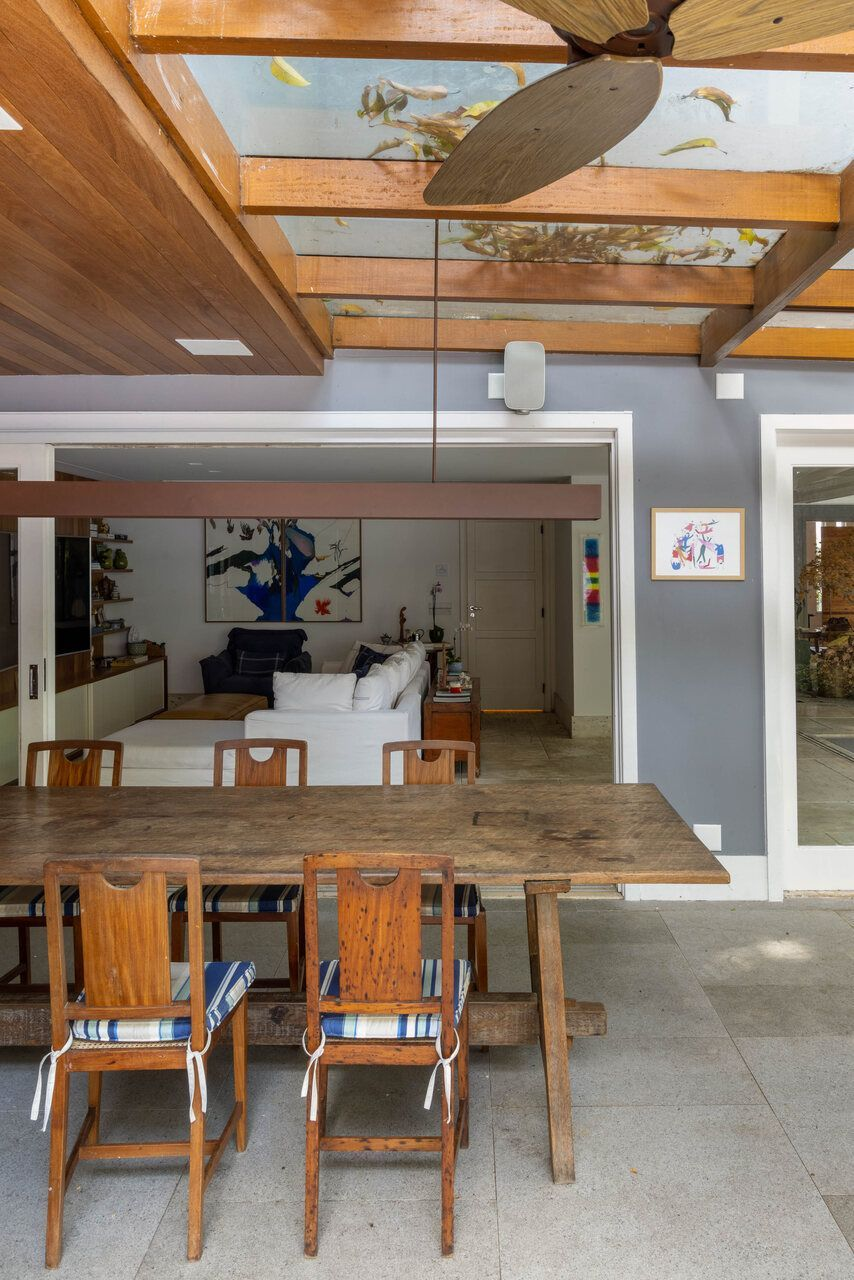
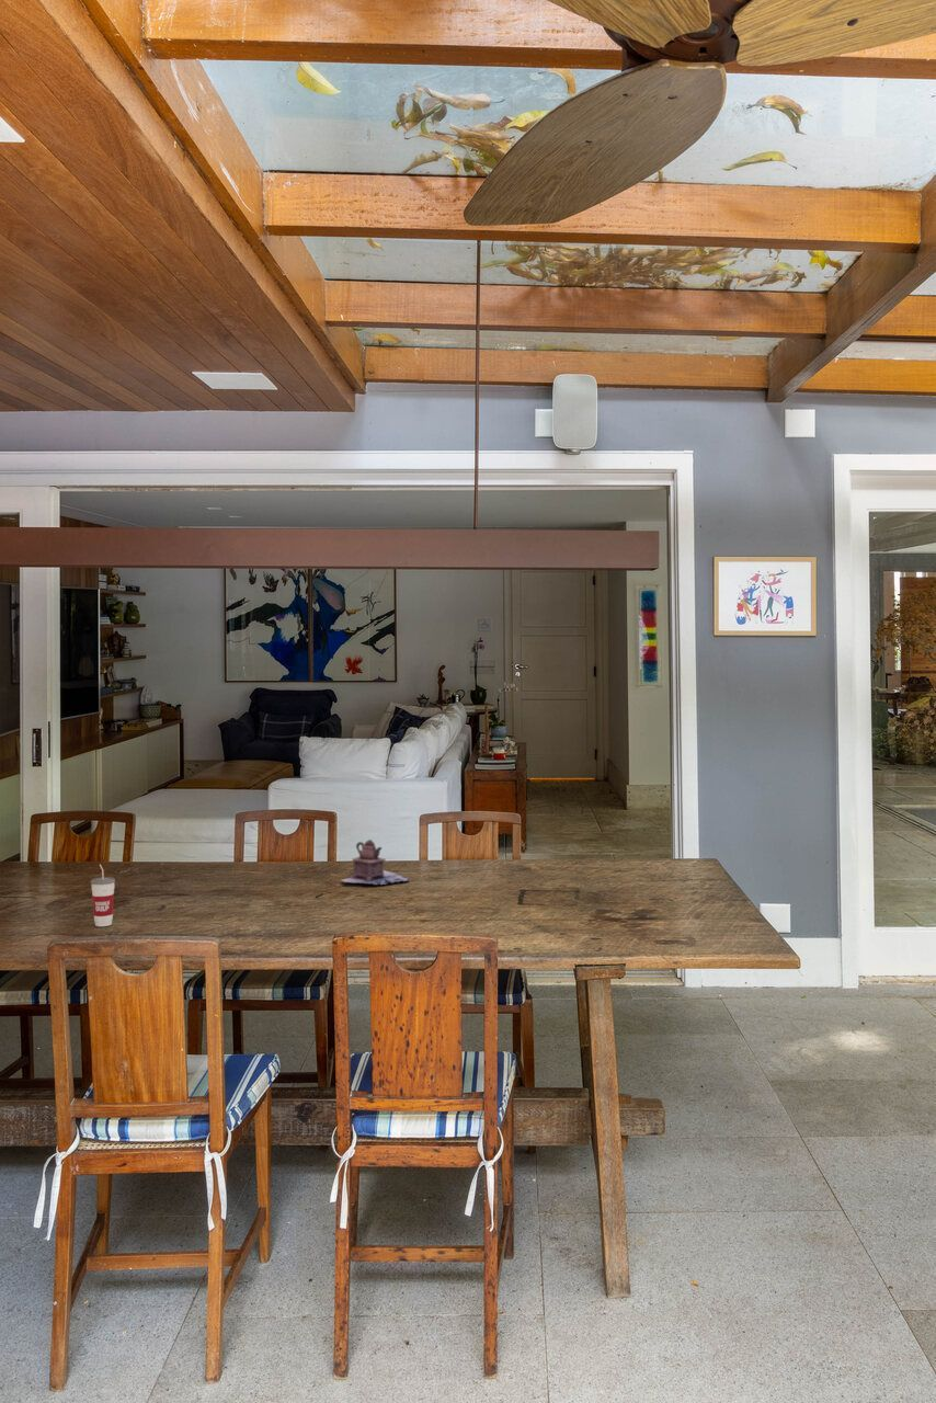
+ teapot [341,839,411,886]
+ cup [90,864,116,927]
